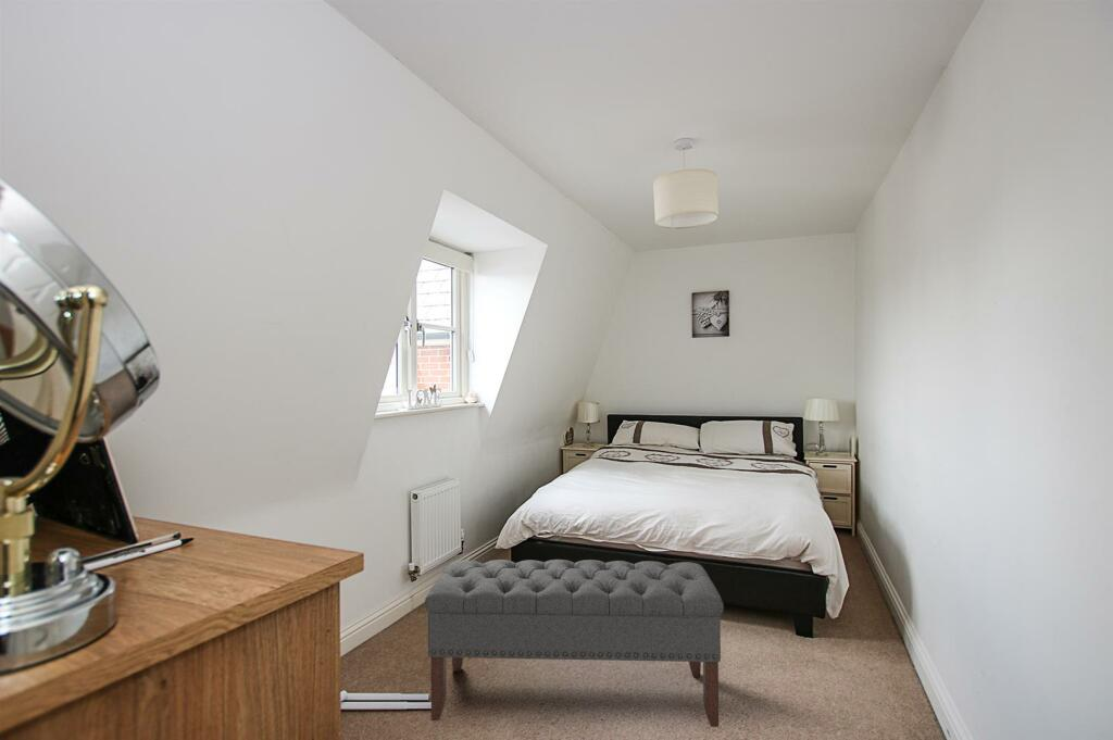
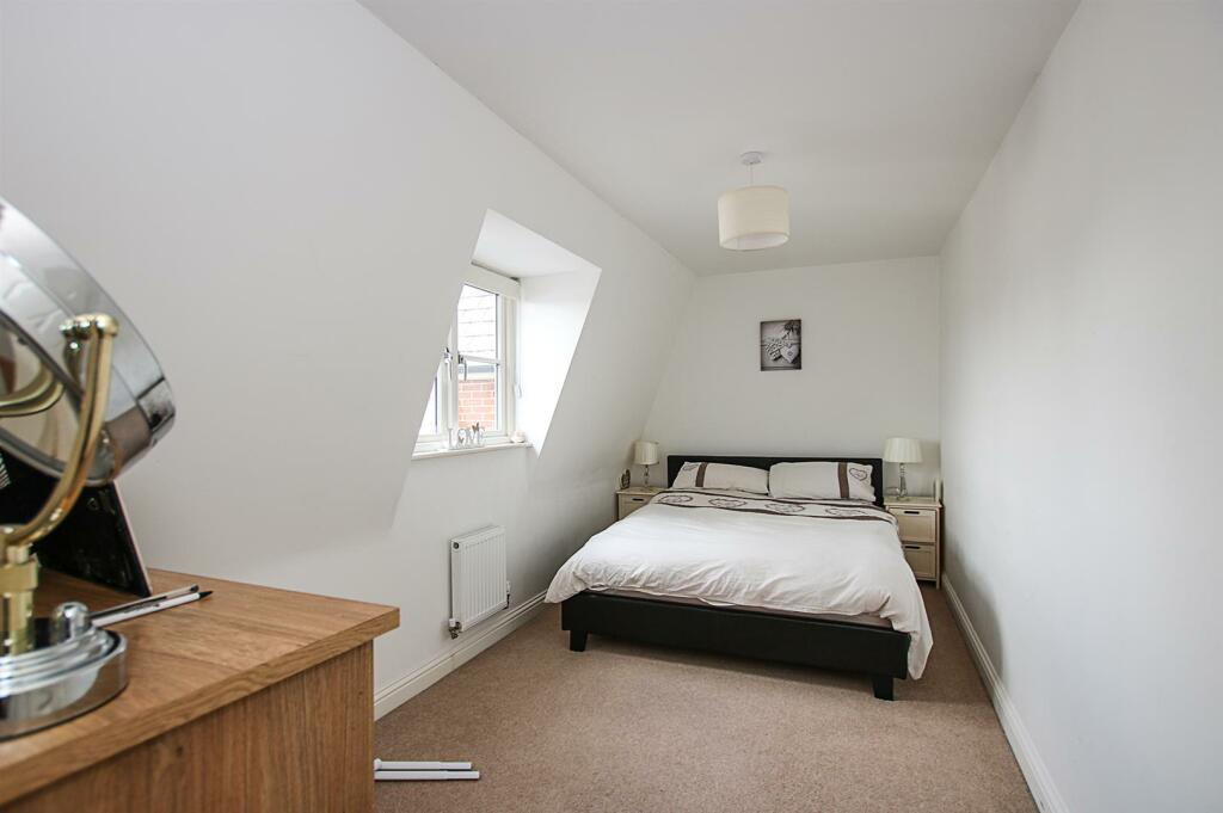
- bench [424,559,725,728]
